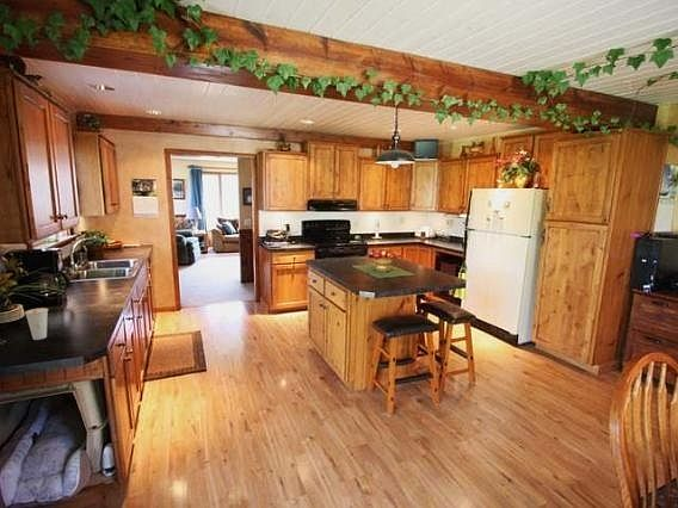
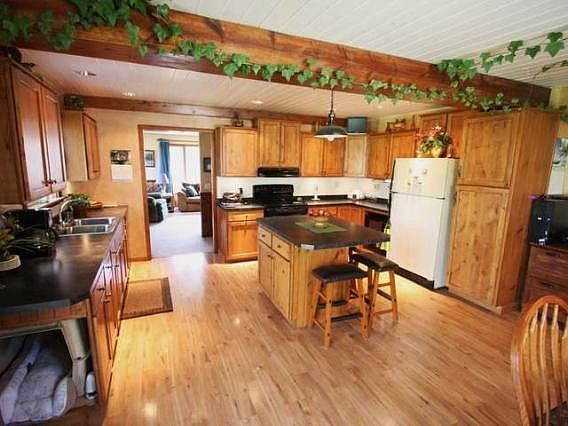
- cup [24,306,49,341]
